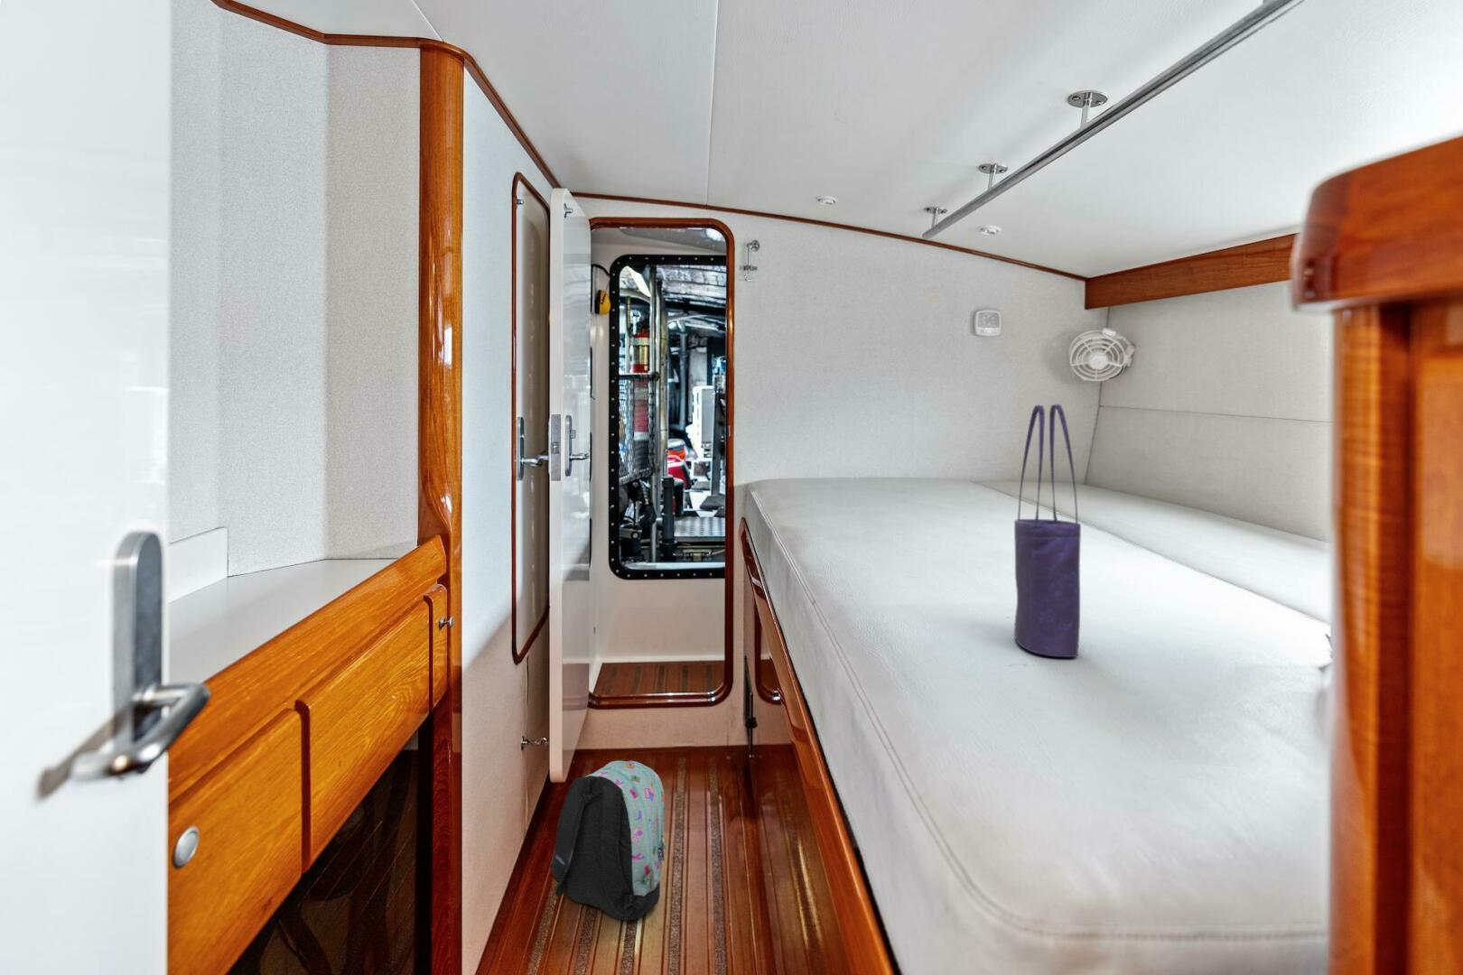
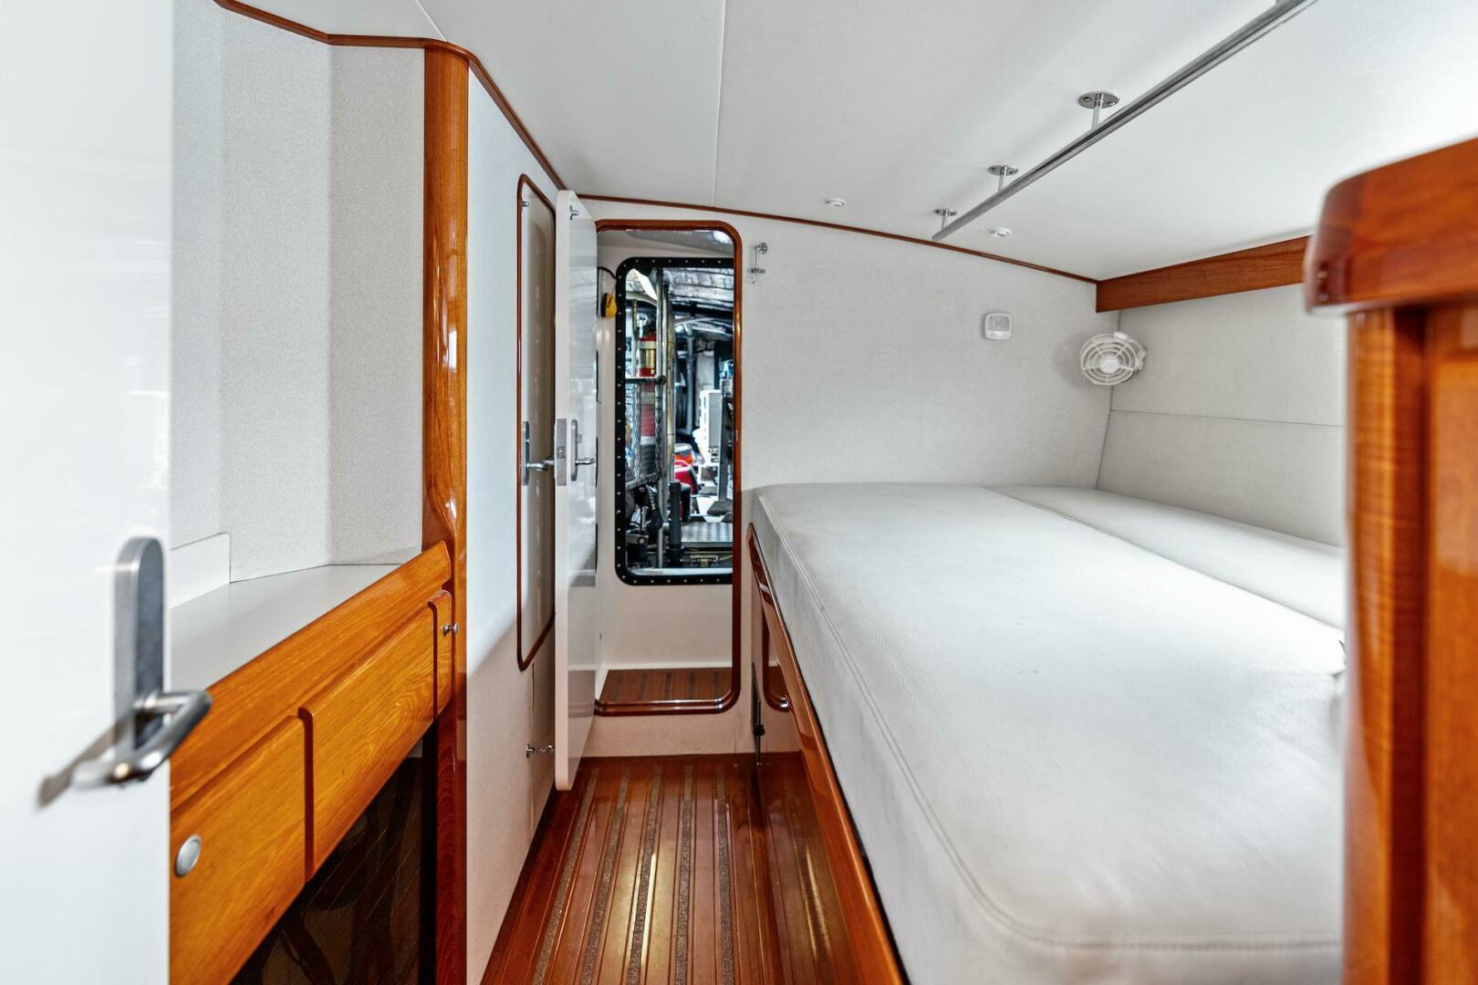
- backpack [549,761,668,921]
- tote bag [1013,404,1082,658]
